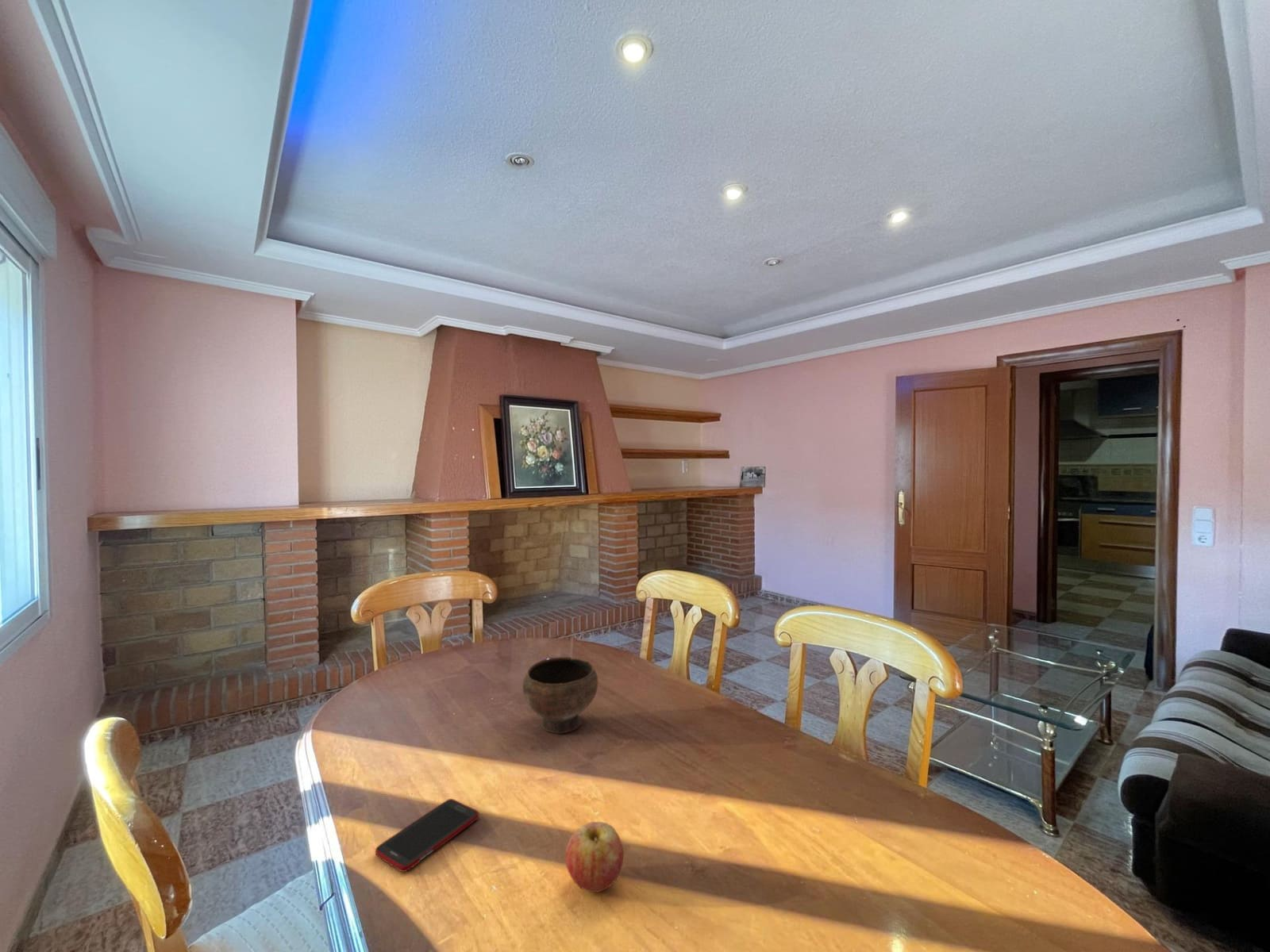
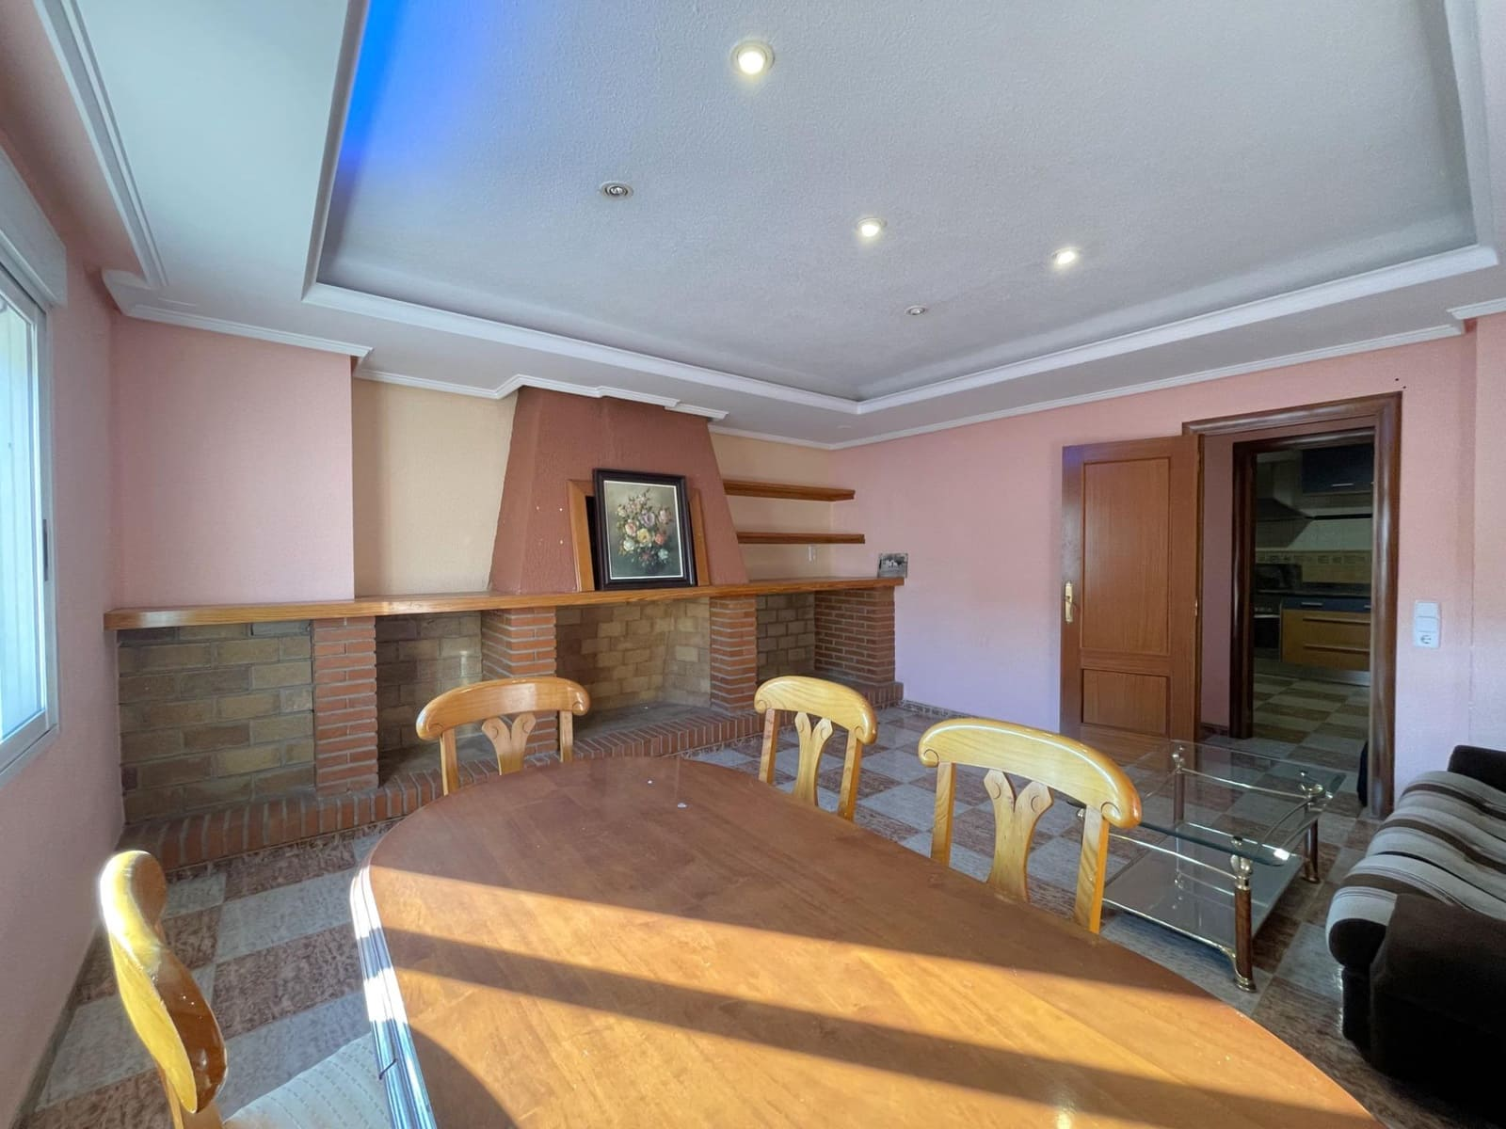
- bowl [521,656,598,734]
- cell phone [375,798,480,873]
- fruit [565,821,625,893]
